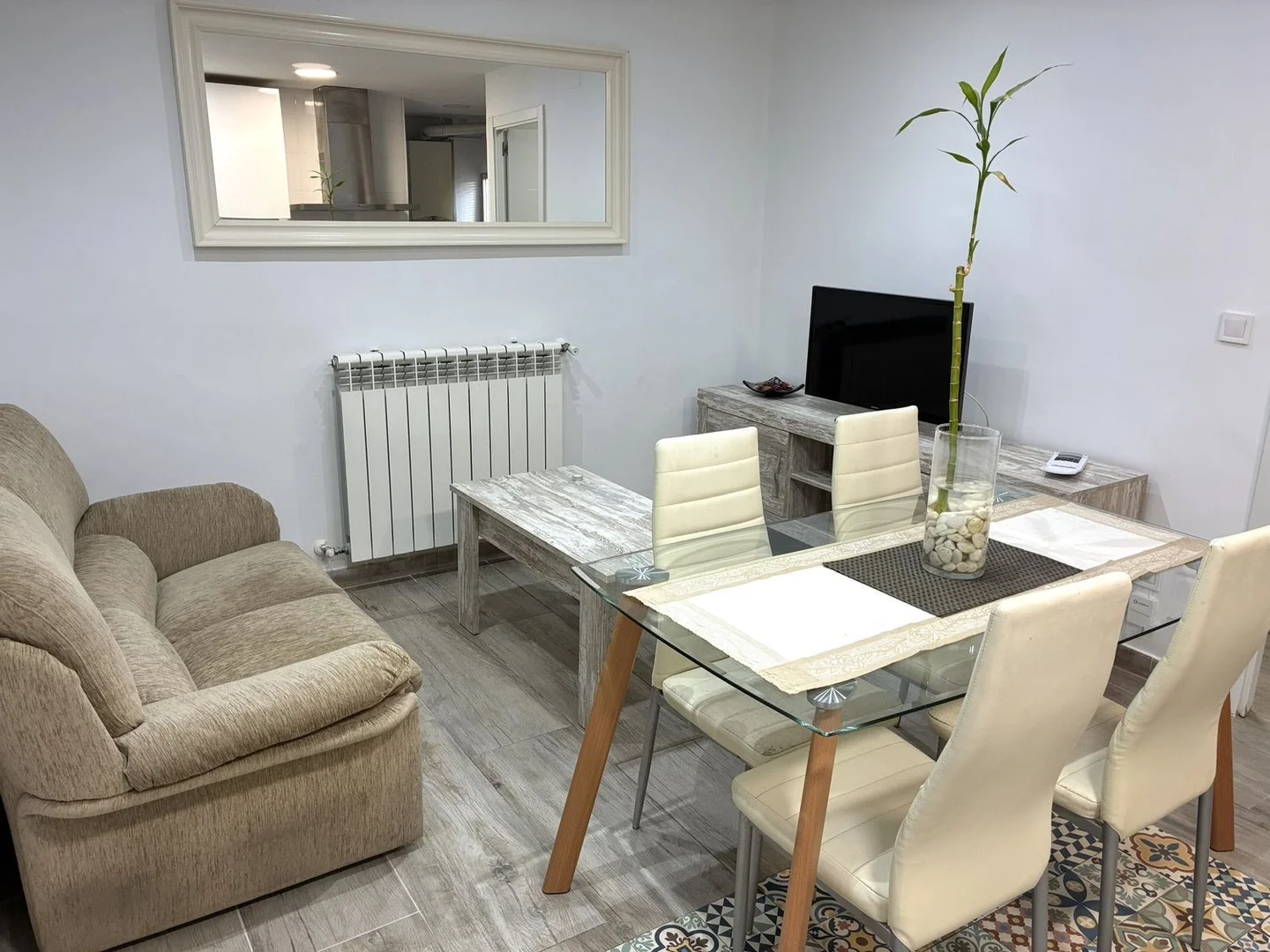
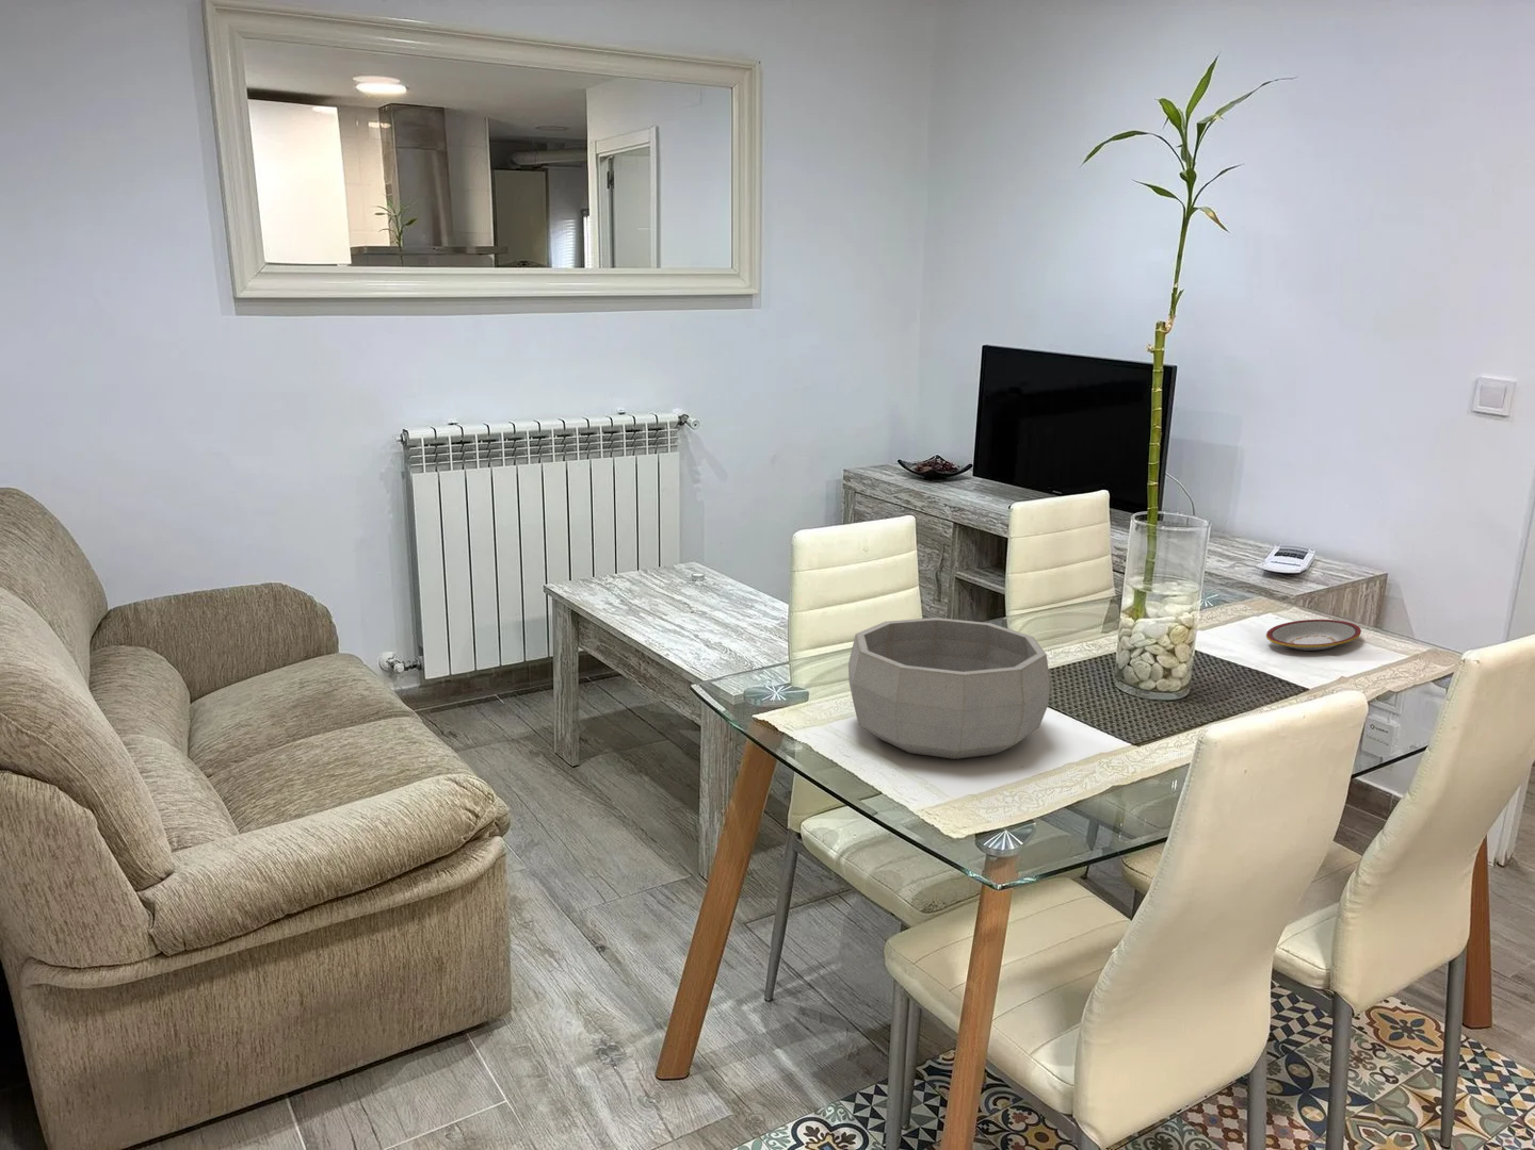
+ decorative bowl [847,616,1052,760]
+ plate [1265,618,1362,651]
